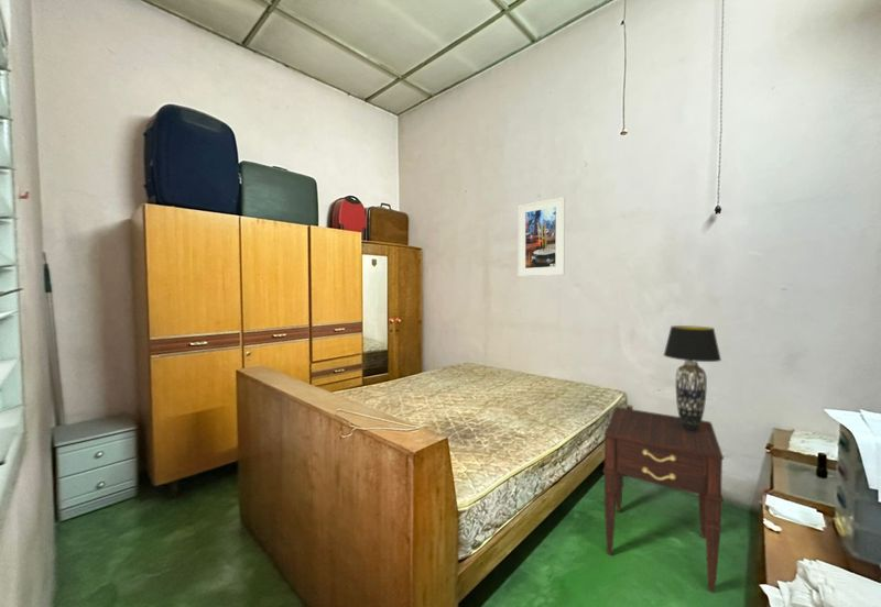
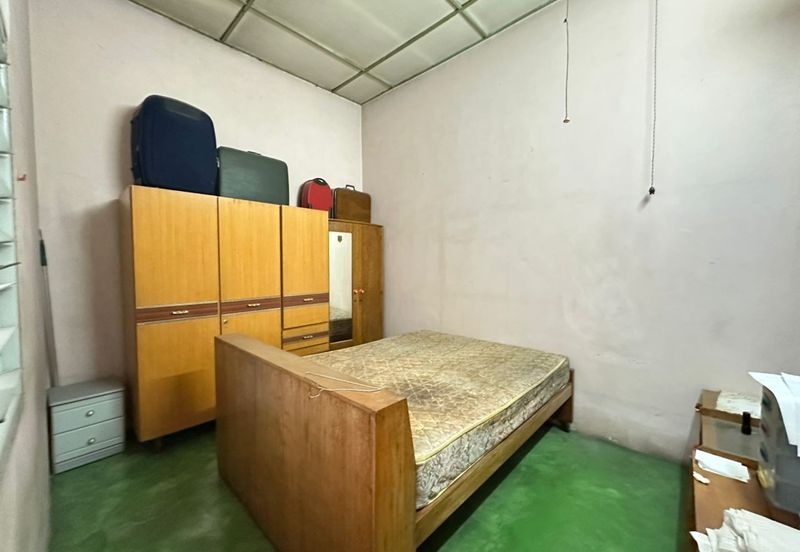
- nightstand [602,406,725,594]
- table lamp [663,324,722,432]
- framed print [518,196,566,277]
